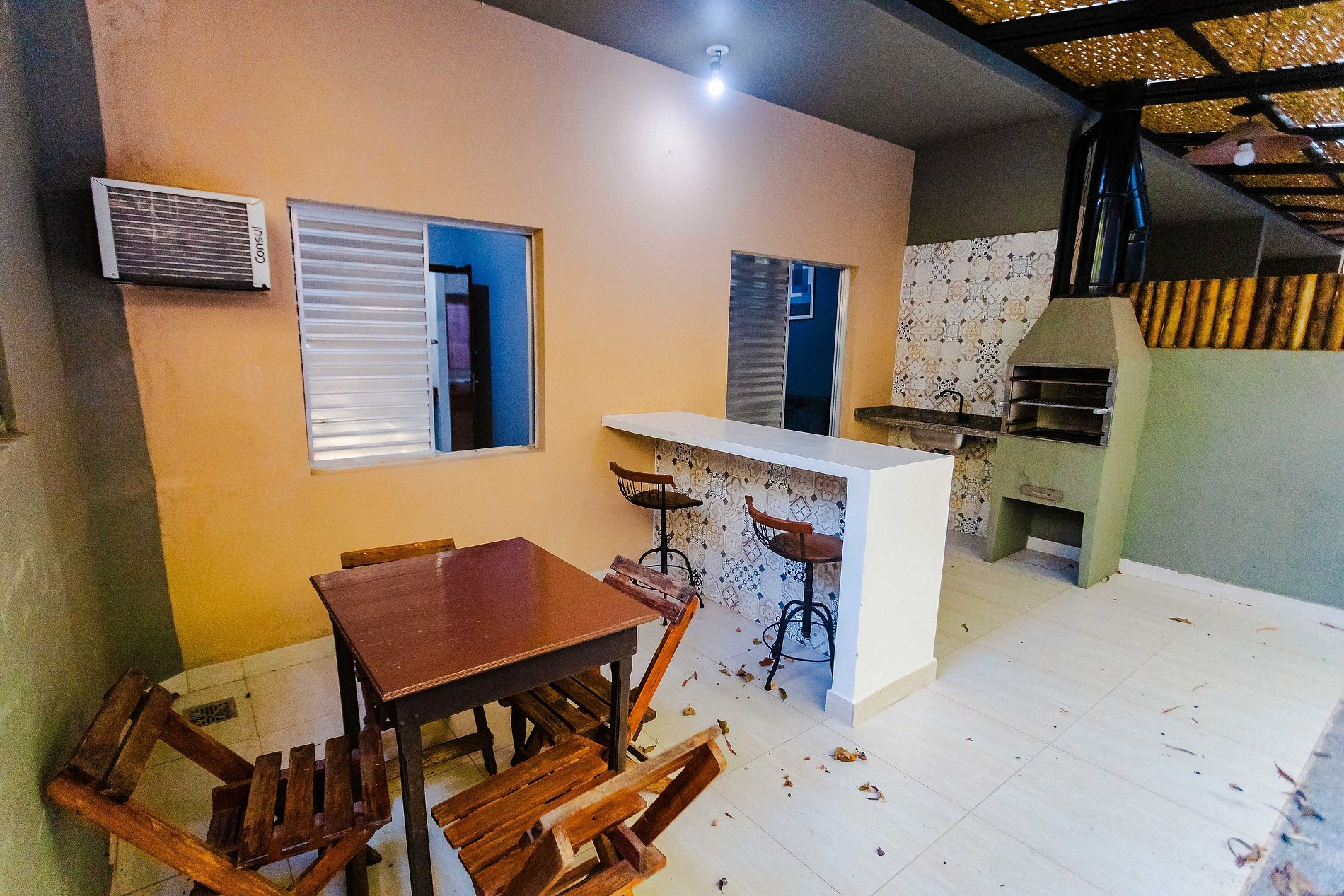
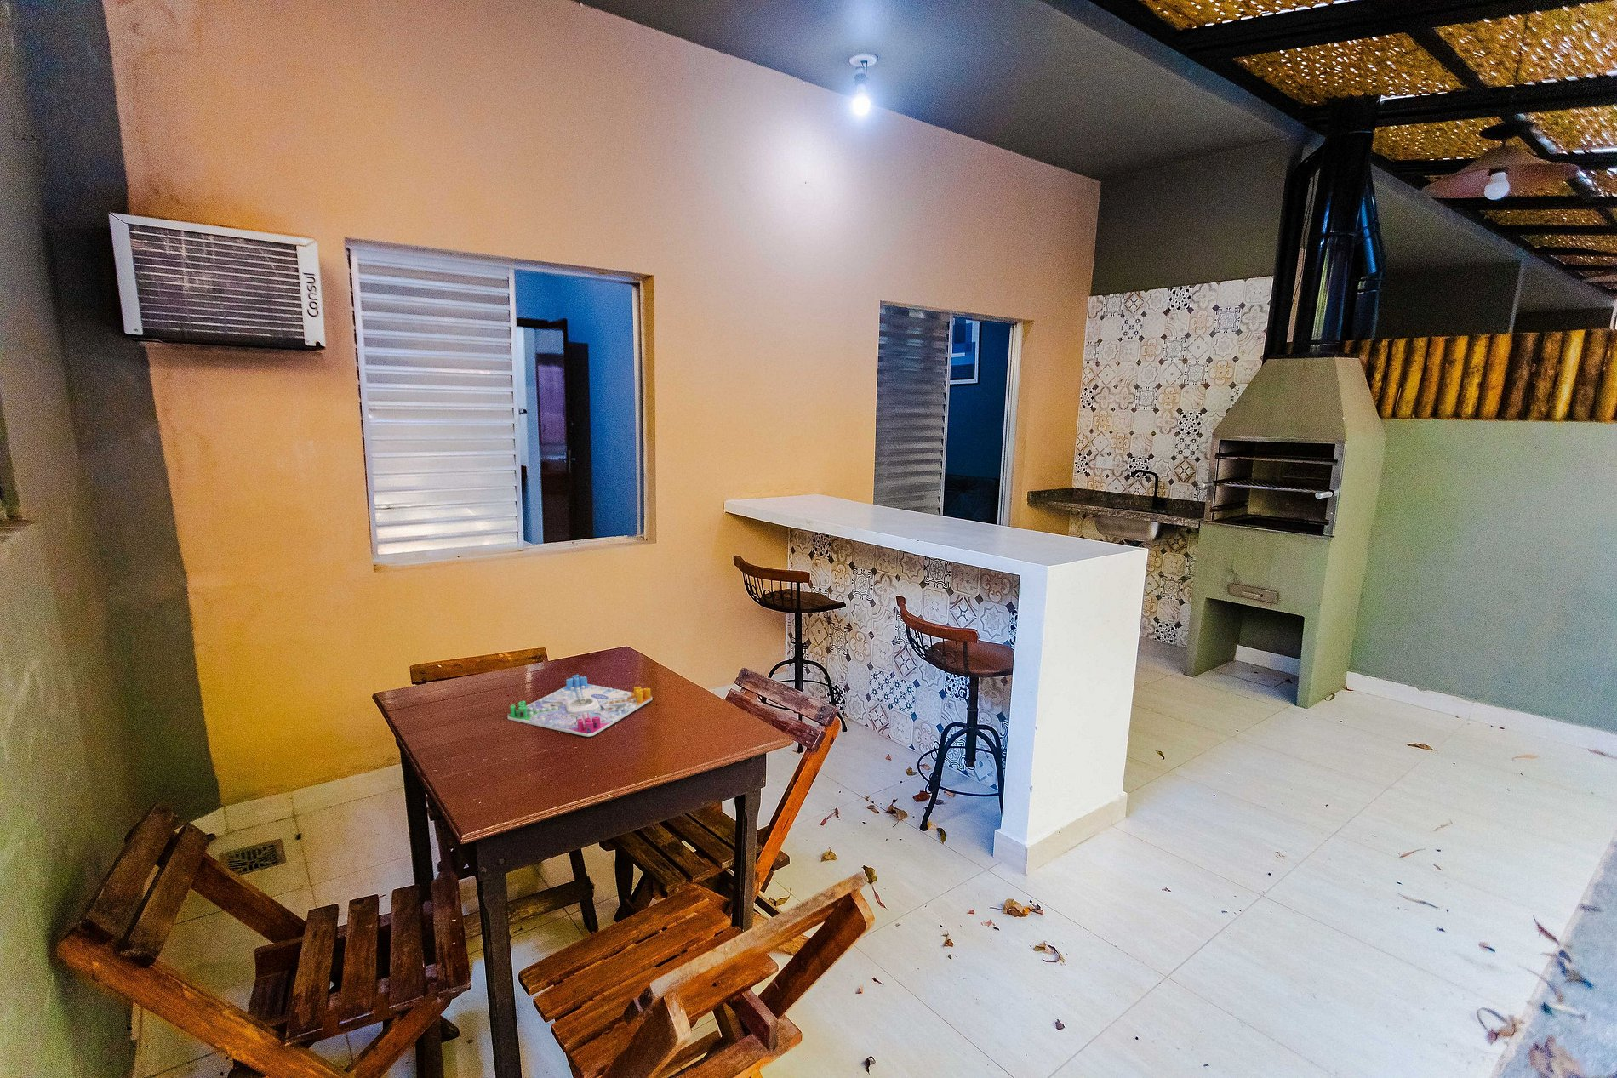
+ board game [508,674,653,738]
